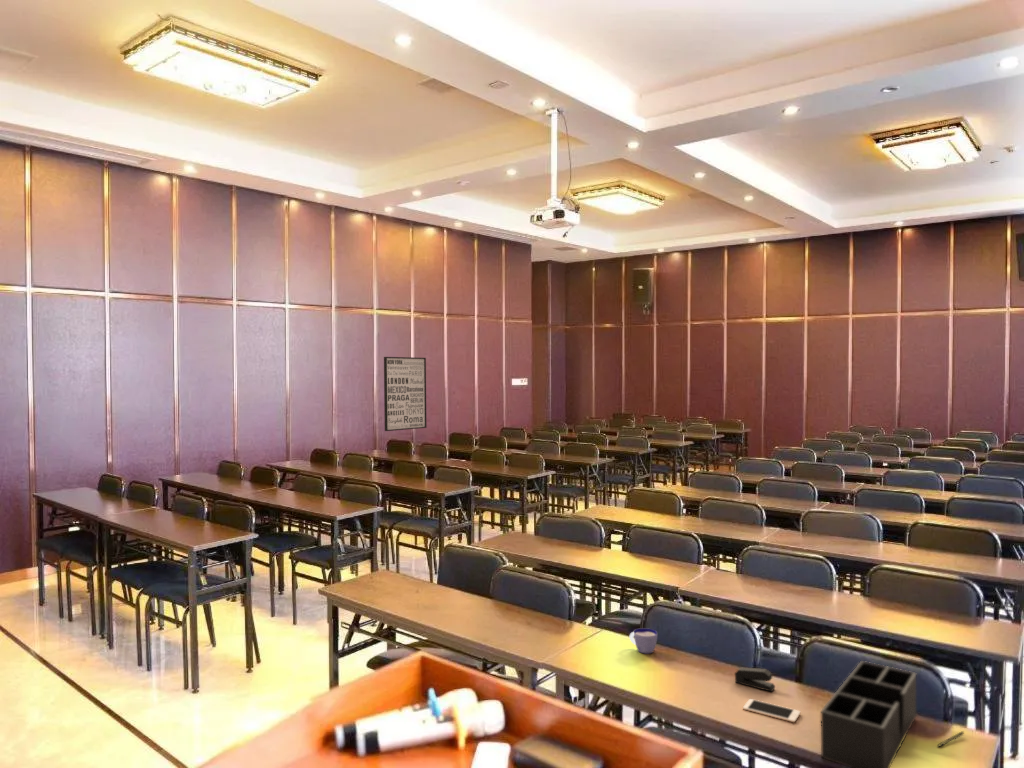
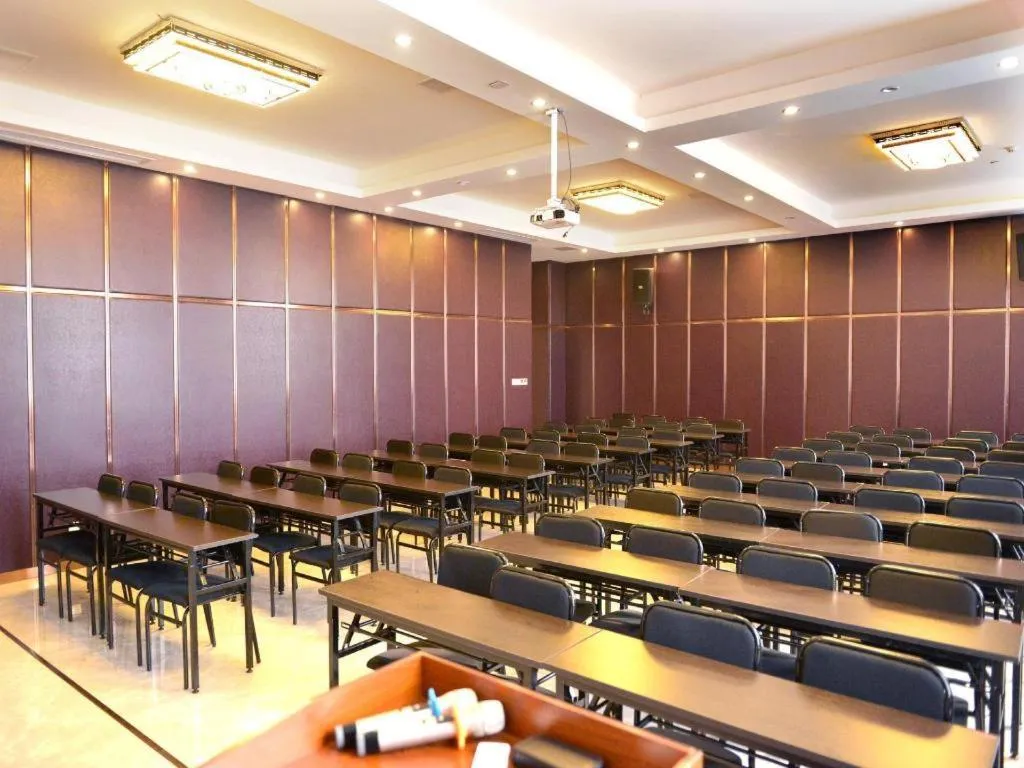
- desk organizer [820,660,917,768]
- wall art [383,356,427,432]
- cup [629,627,658,655]
- pen [936,730,965,748]
- stapler [733,666,776,693]
- cell phone [742,698,801,723]
